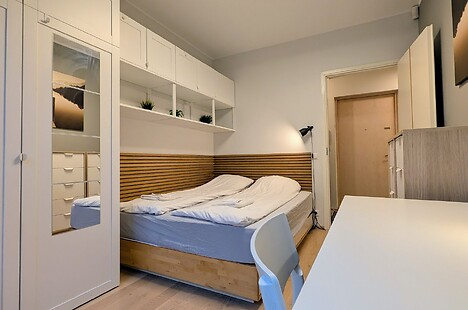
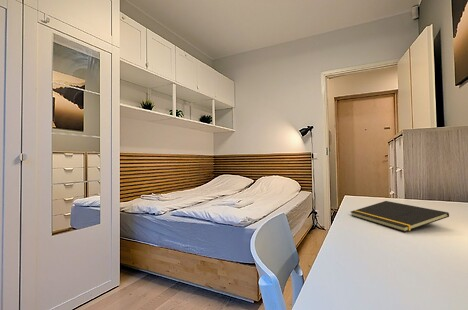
+ notepad [350,200,450,233]
